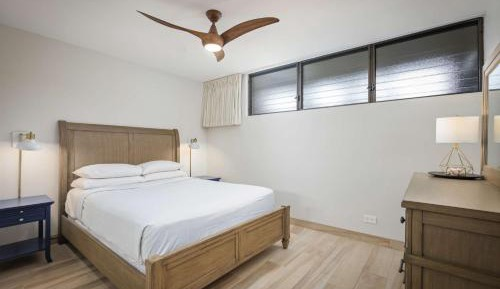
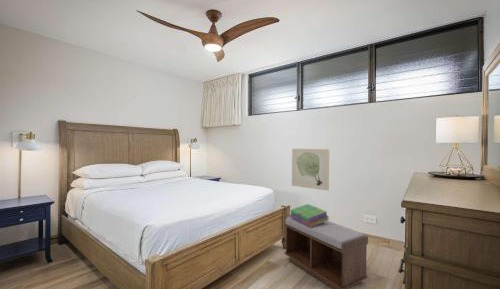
+ wall art [291,148,330,191]
+ stack of books [289,203,330,227]
+ bench [283,216,369,289]
